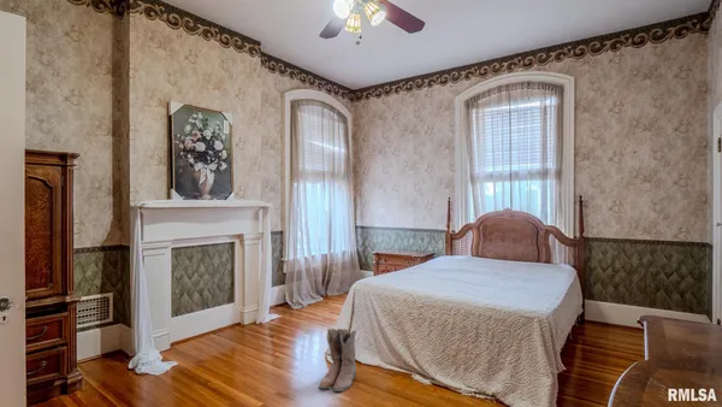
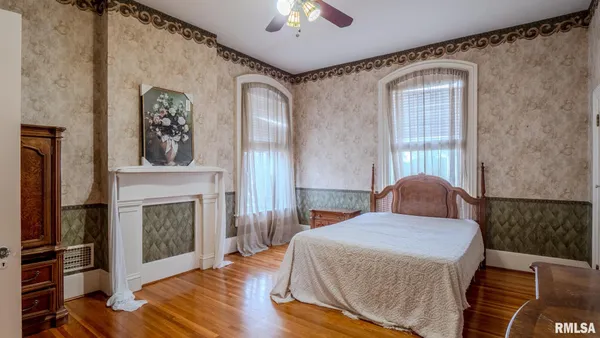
- boots [318,326,359,393]
